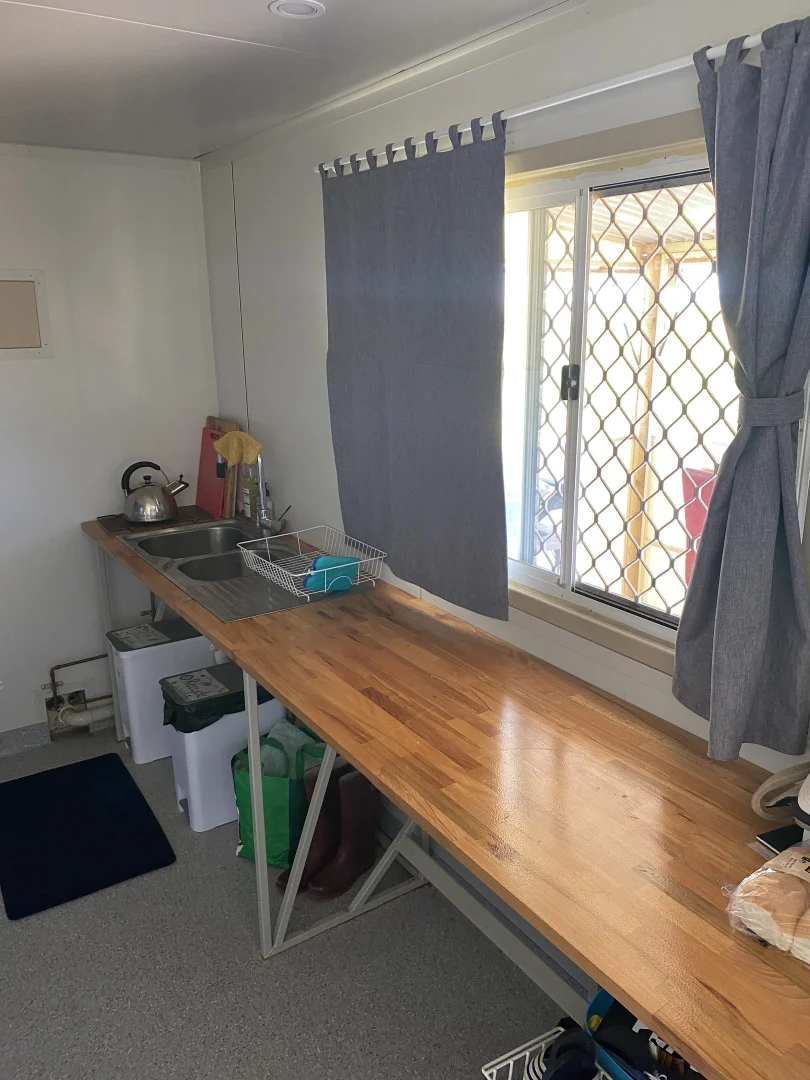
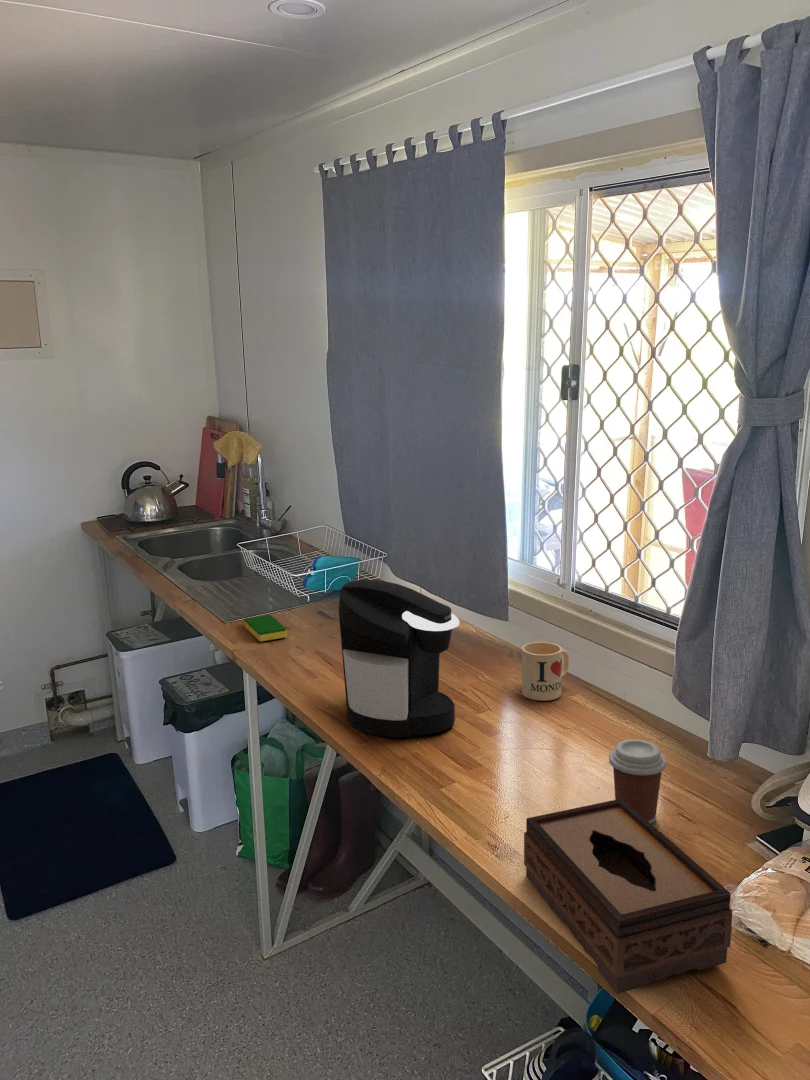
+ coffee maker [338,578,460,738]
+ dish sponge [243,614,288,642]
+ tissue box [523,799,733,995]
+ mug [521,641,570,702]
+ coffee cup [608,738,667,824]
